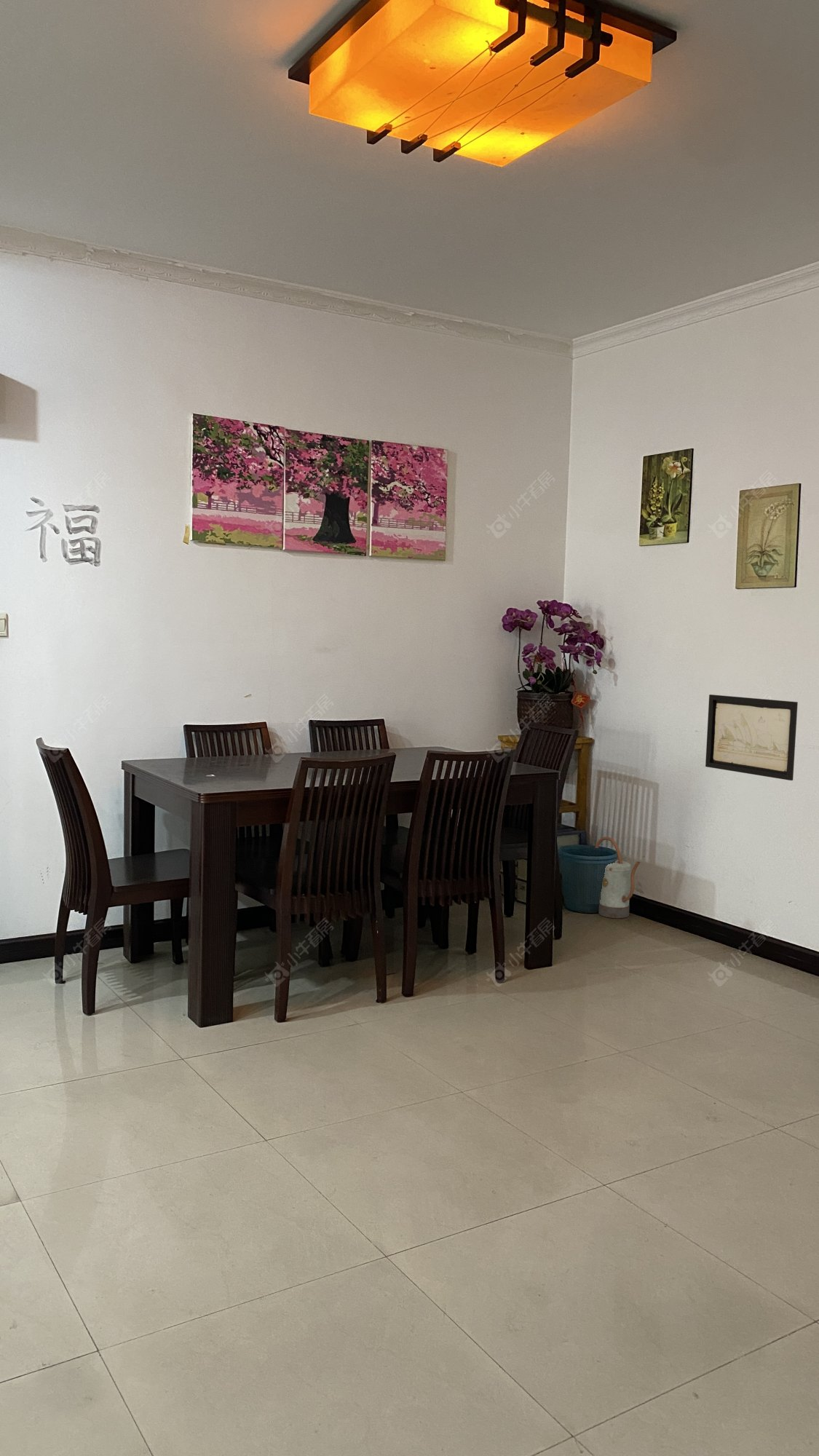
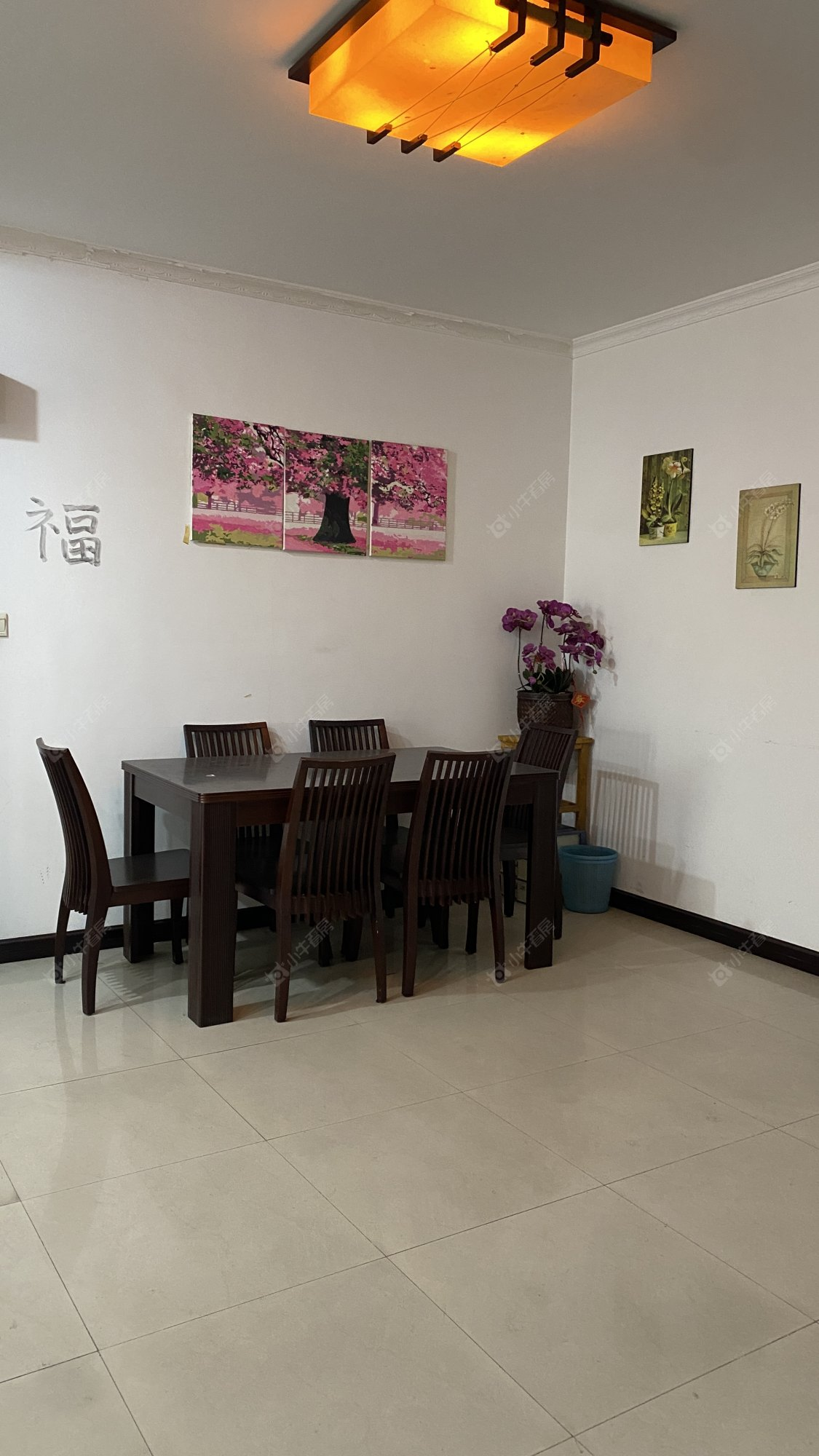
- watering can [595,836,641,919]
- wall art [705,694,799,781]
